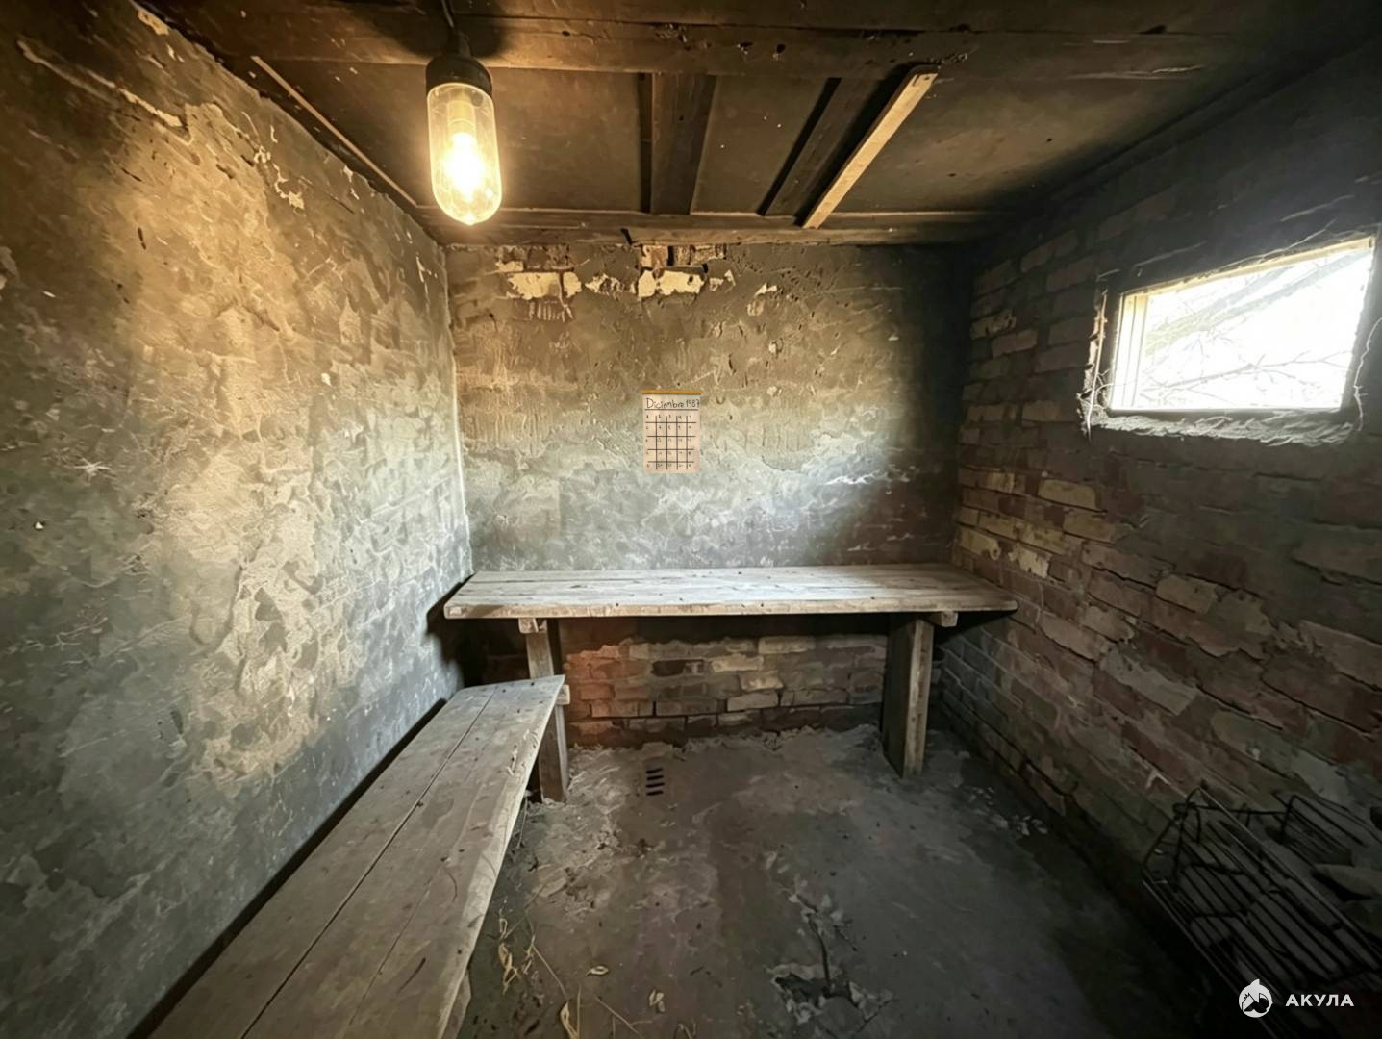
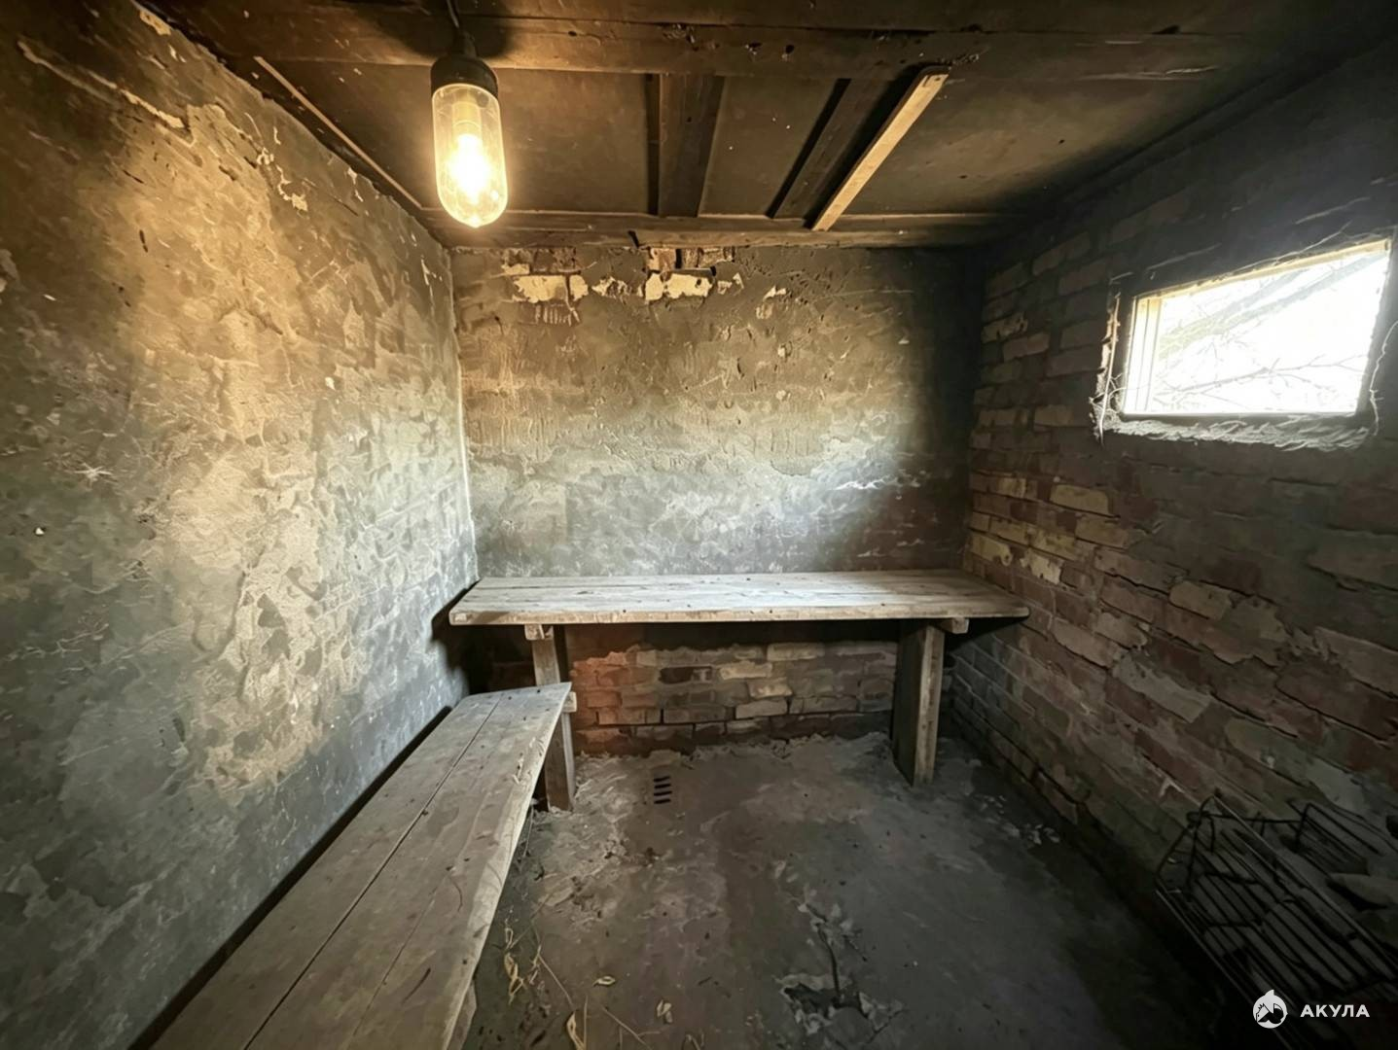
- calendar [641,369,702,475]
